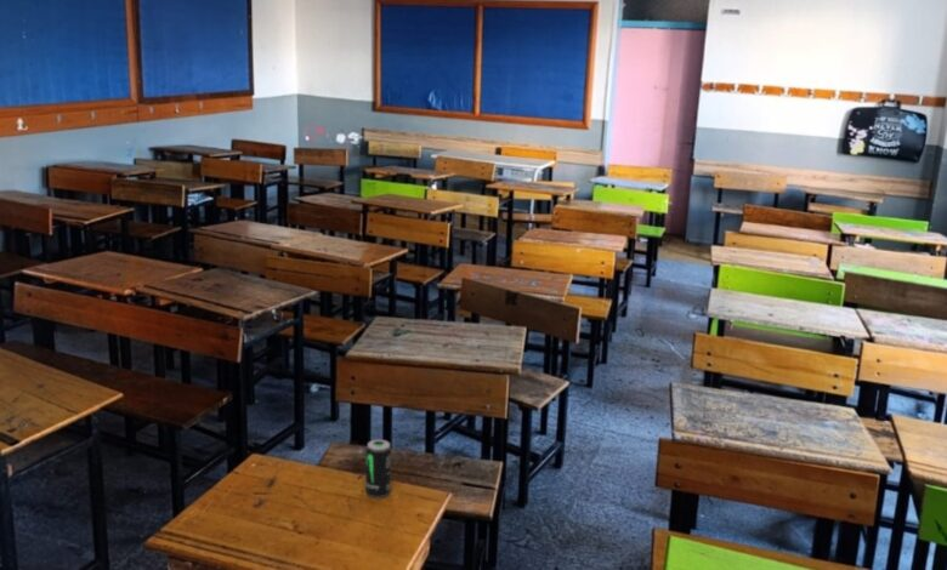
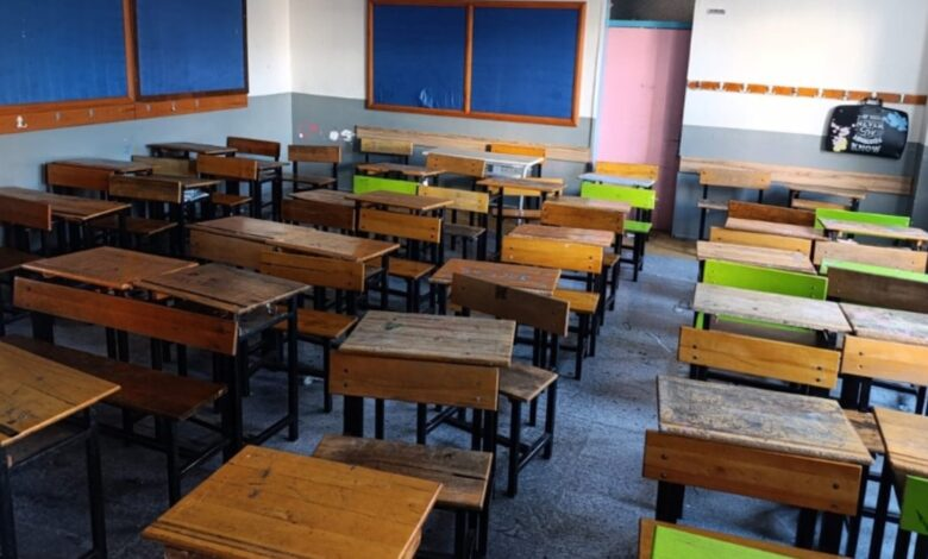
- beverage can [364,439,392,498]
